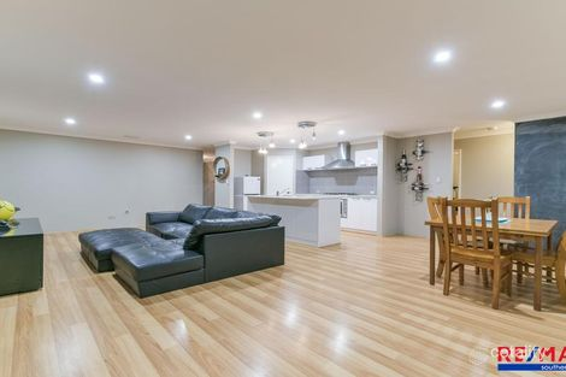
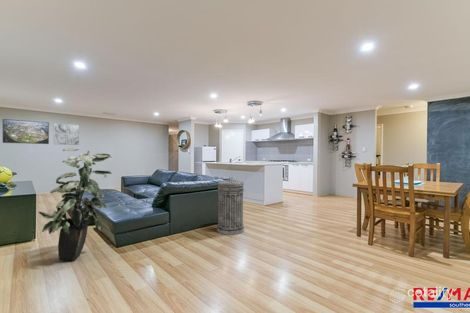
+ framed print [2,118,50,145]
+ wall art [53,122,80,146]
+ trash can [216,176,245,236]
+ indoor plant [38,147,113,261]
